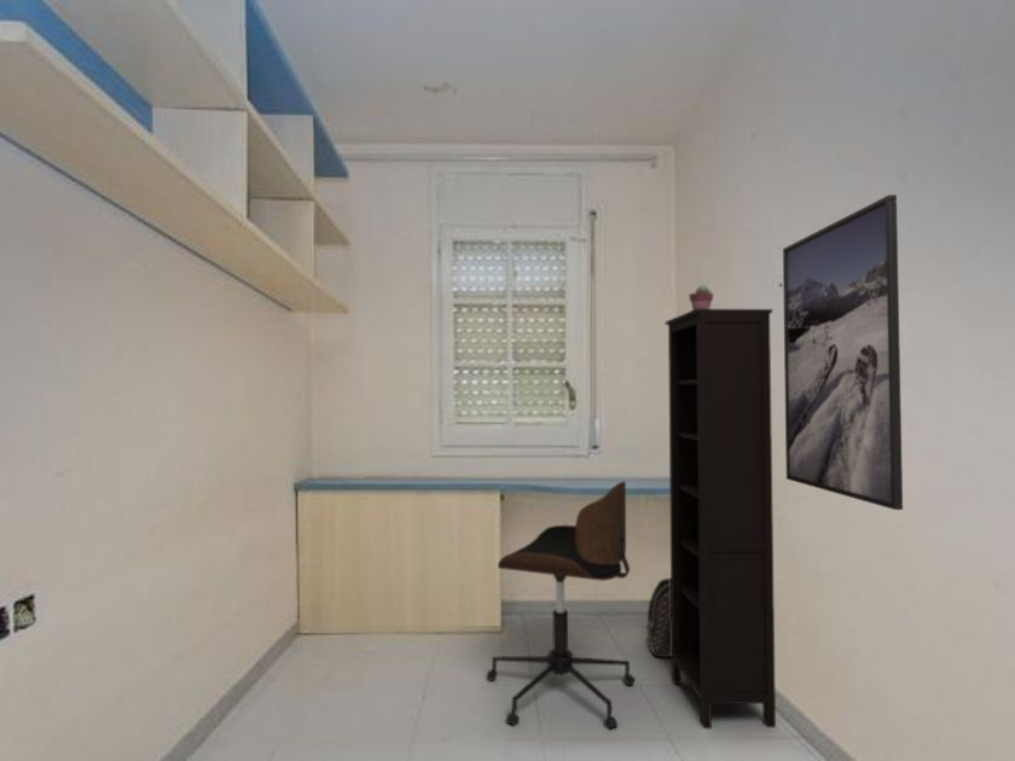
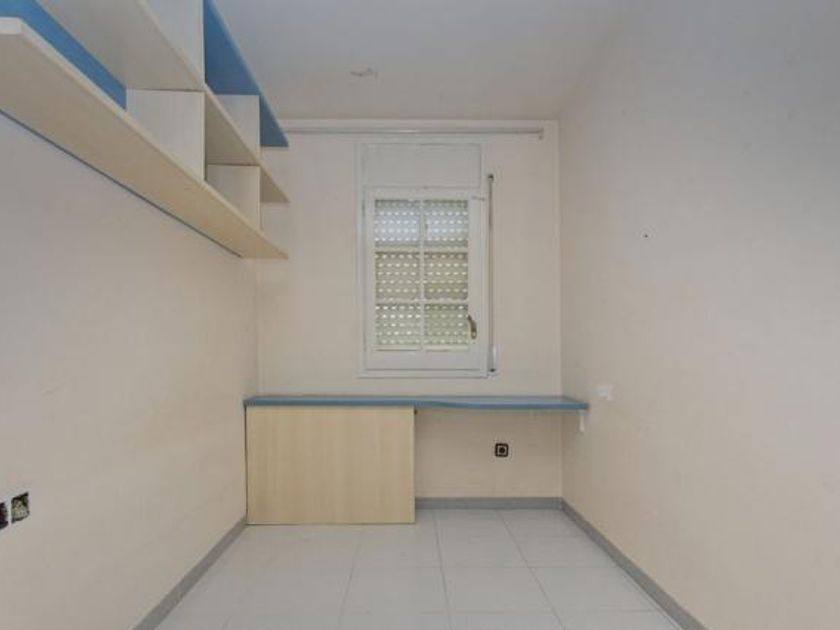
- office chair [486,480,637,732]
- bookcase [665,308,777,730]
- backpack [645,577,672,658]
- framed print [782,193,904,511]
- potted succulent [689,284,714,310]
